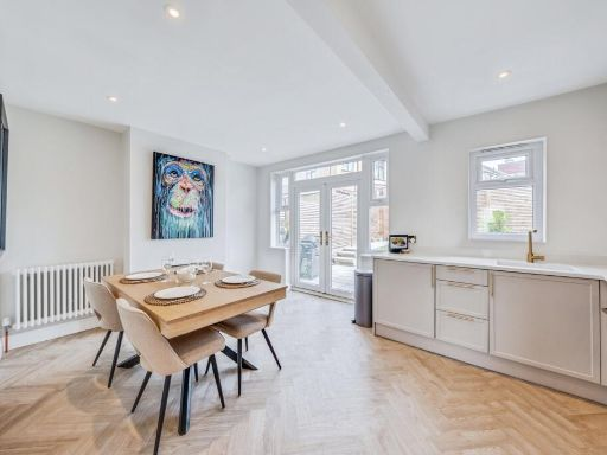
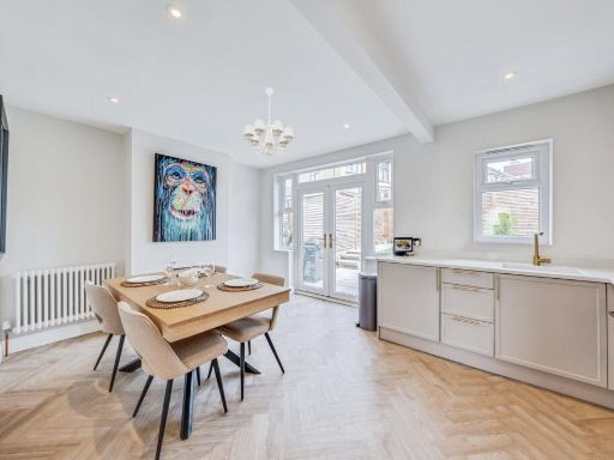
+ chandelier [242,86,295,158]
